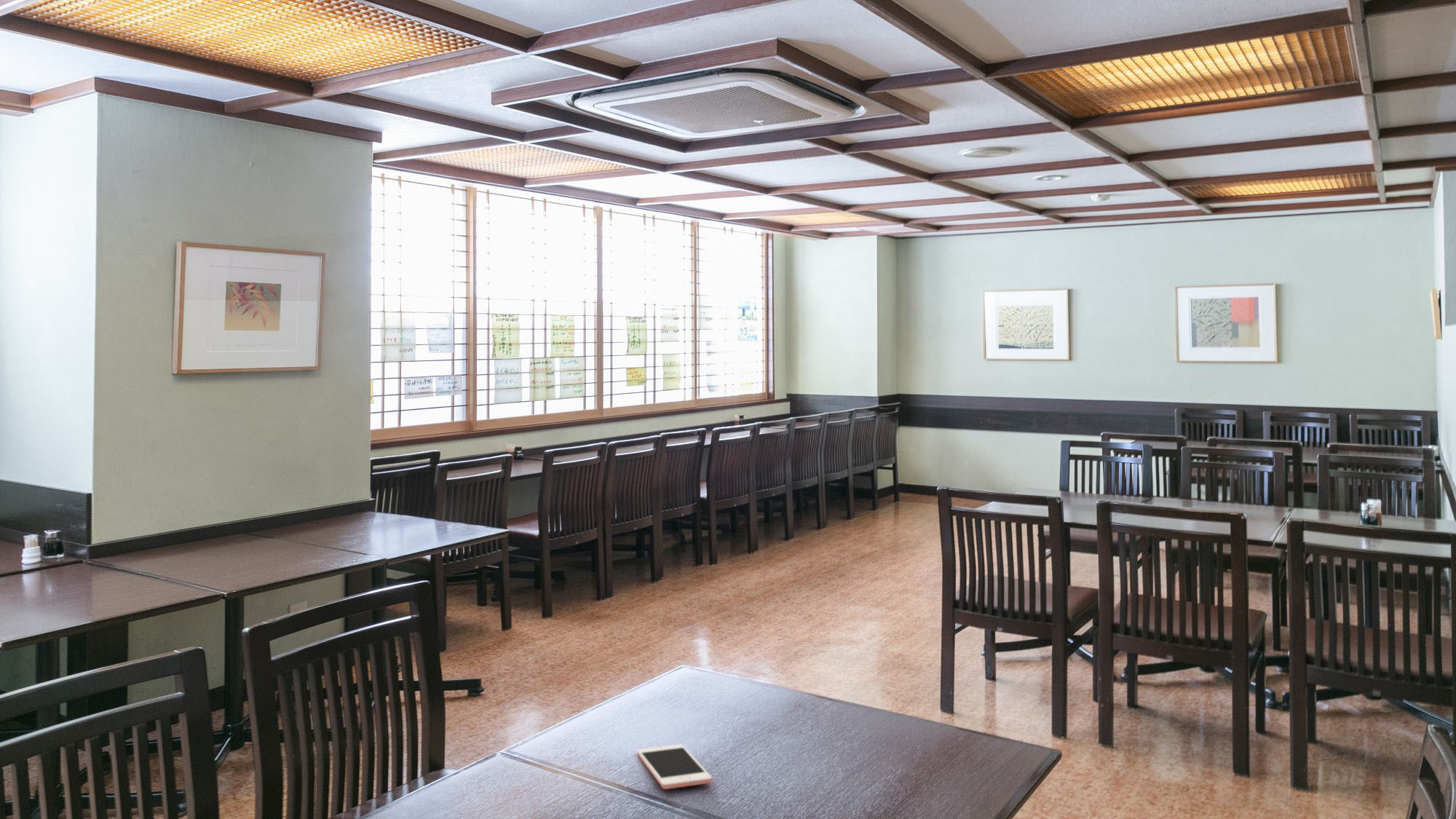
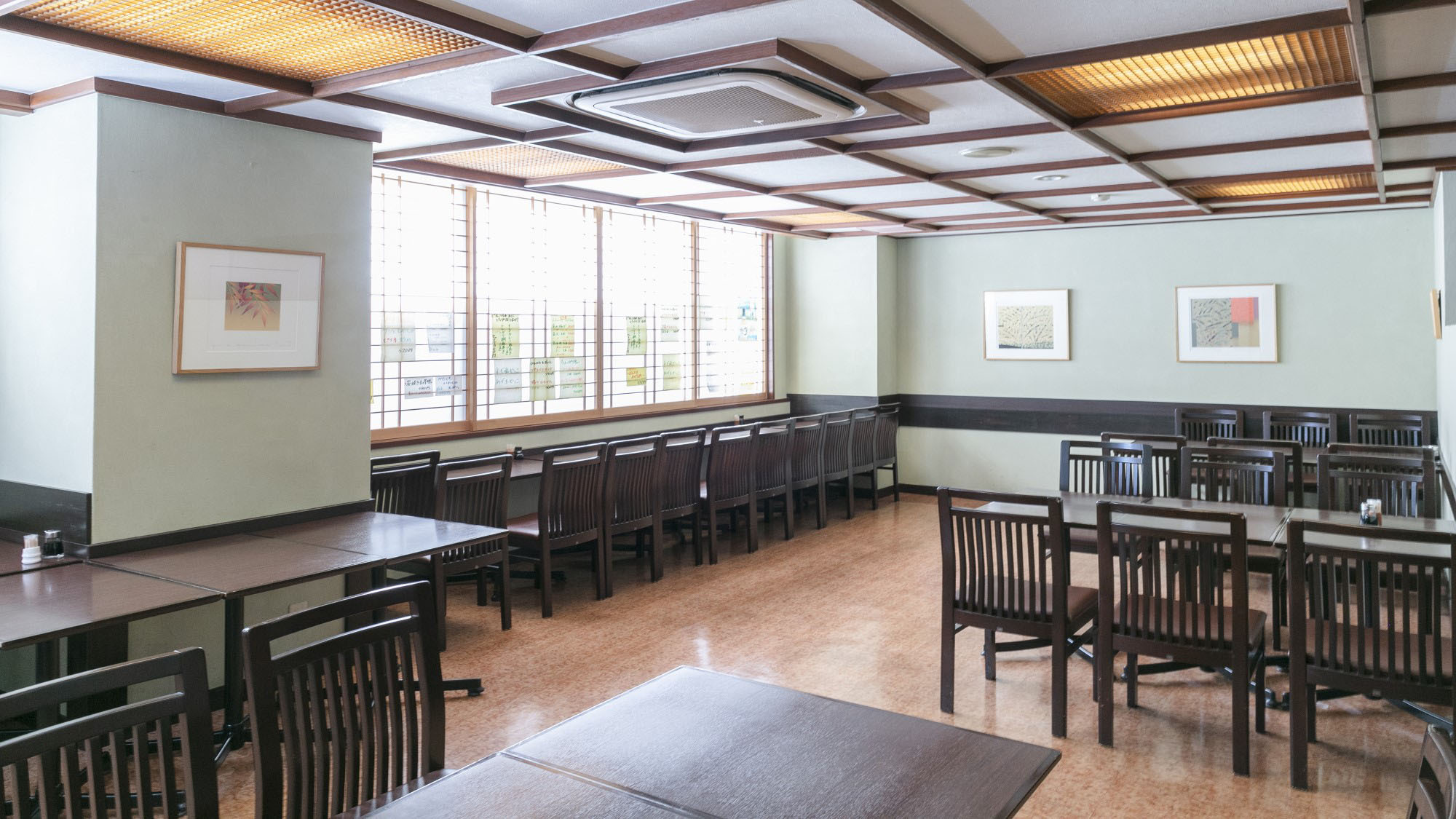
- cell phone [636,744,713,790]
